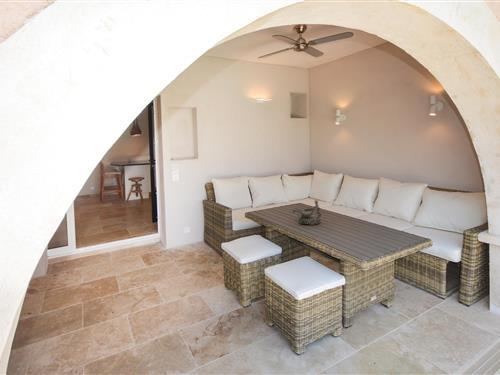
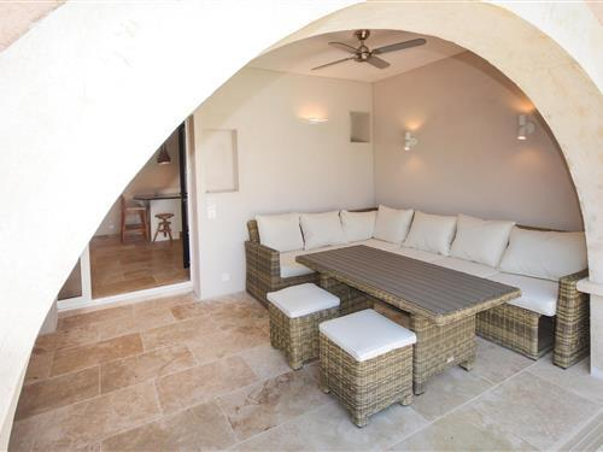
- decorative bowl [291,199,322,226]
